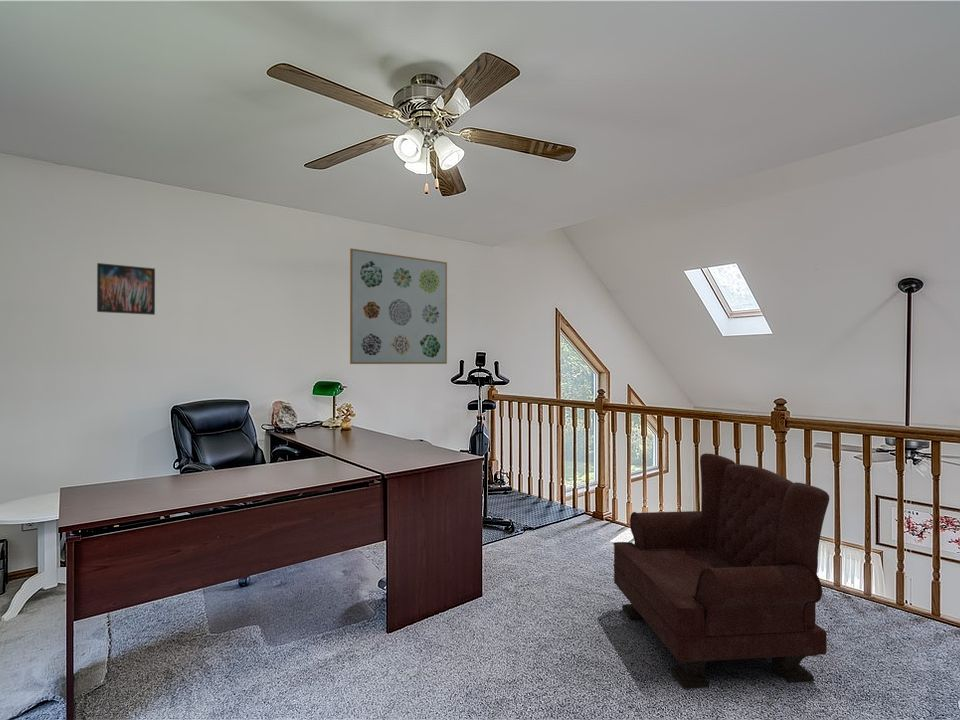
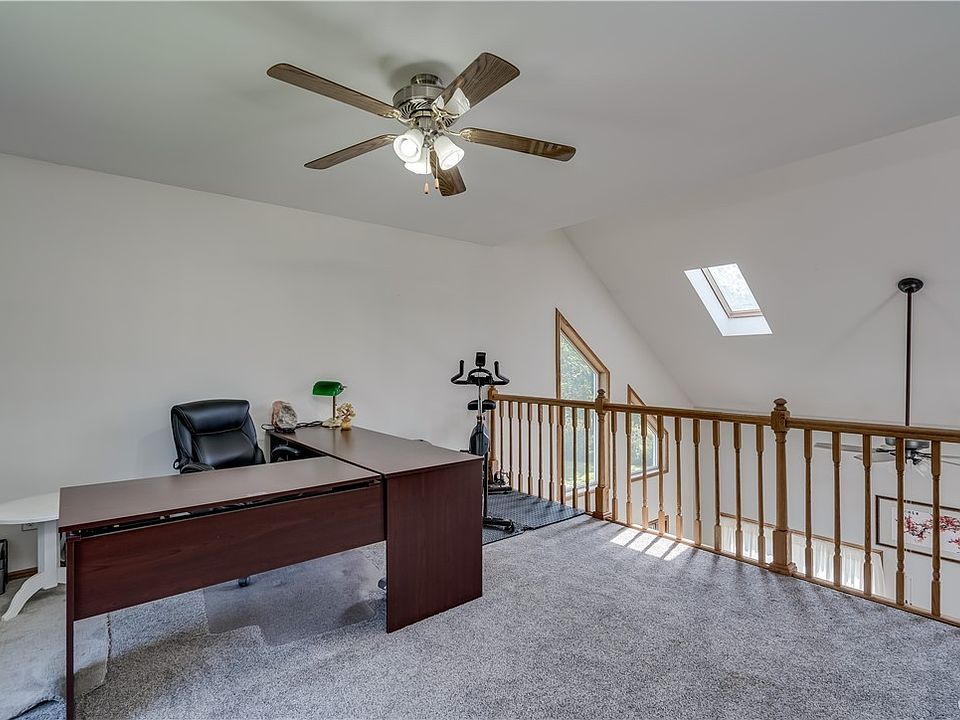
- armchair [612,452,830,690]
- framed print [96,262,156,316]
- wall art [349,247,448,365]
